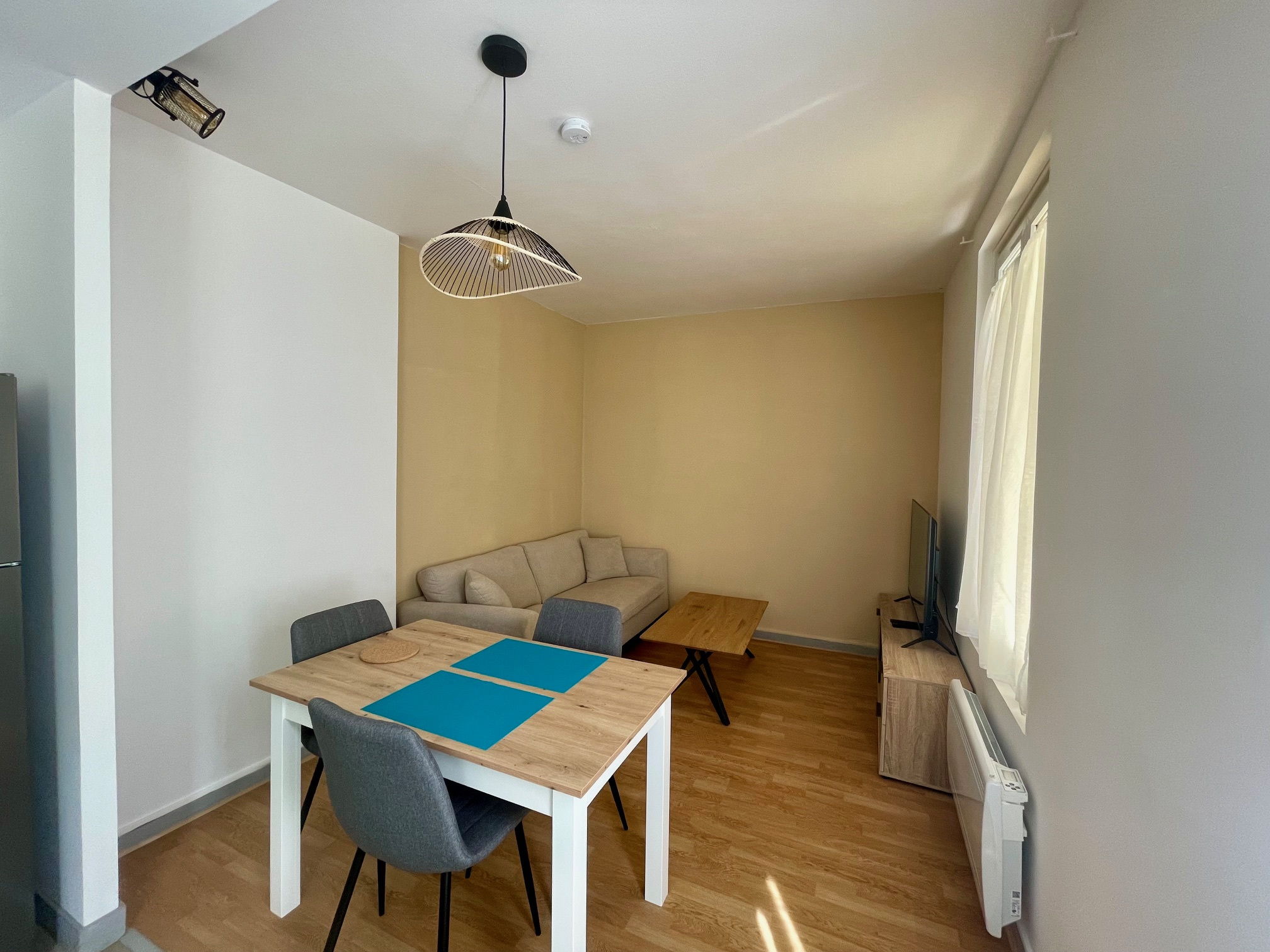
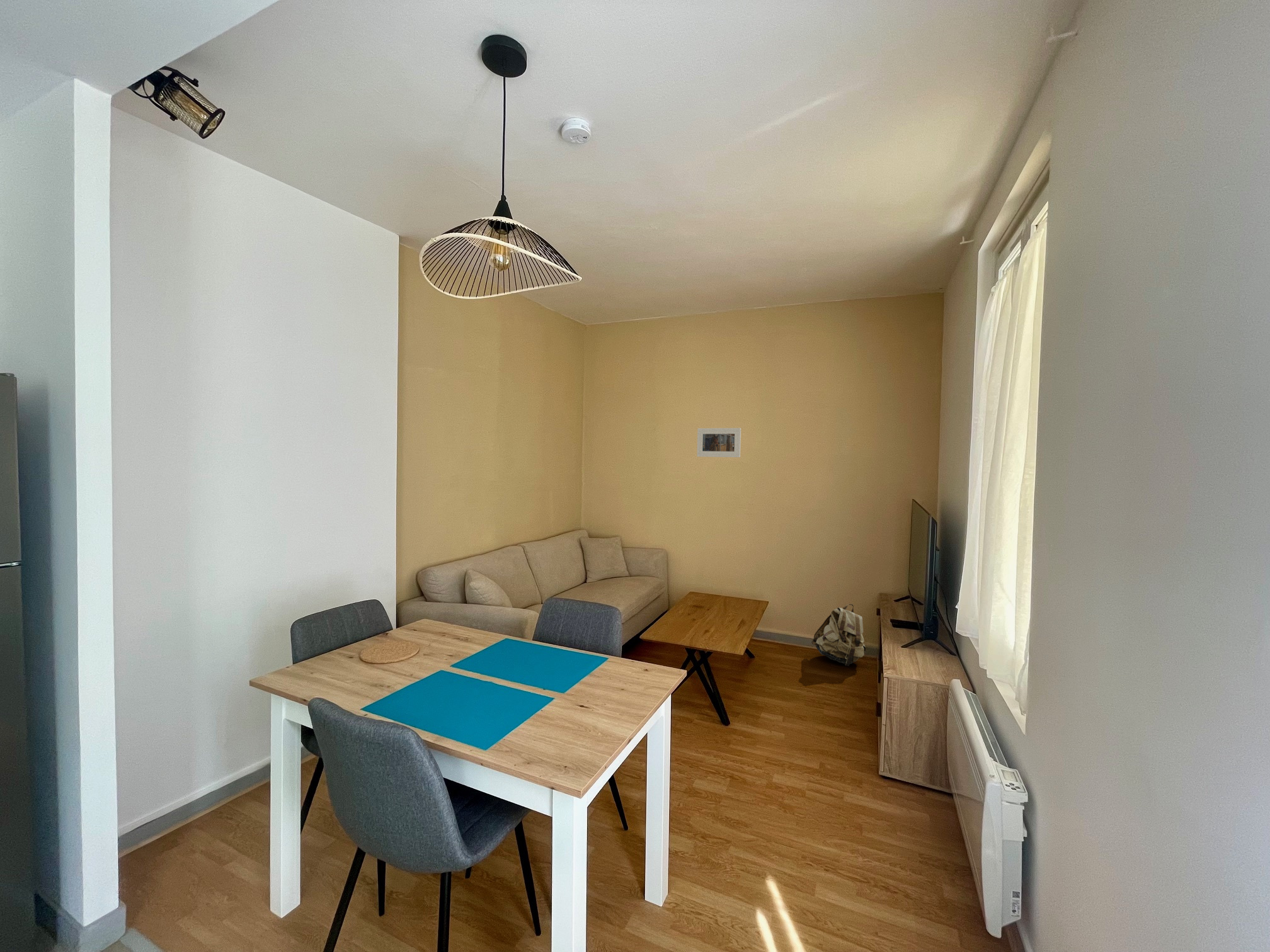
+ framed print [696,428,741,458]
+ backpack [811,603,866,667]
